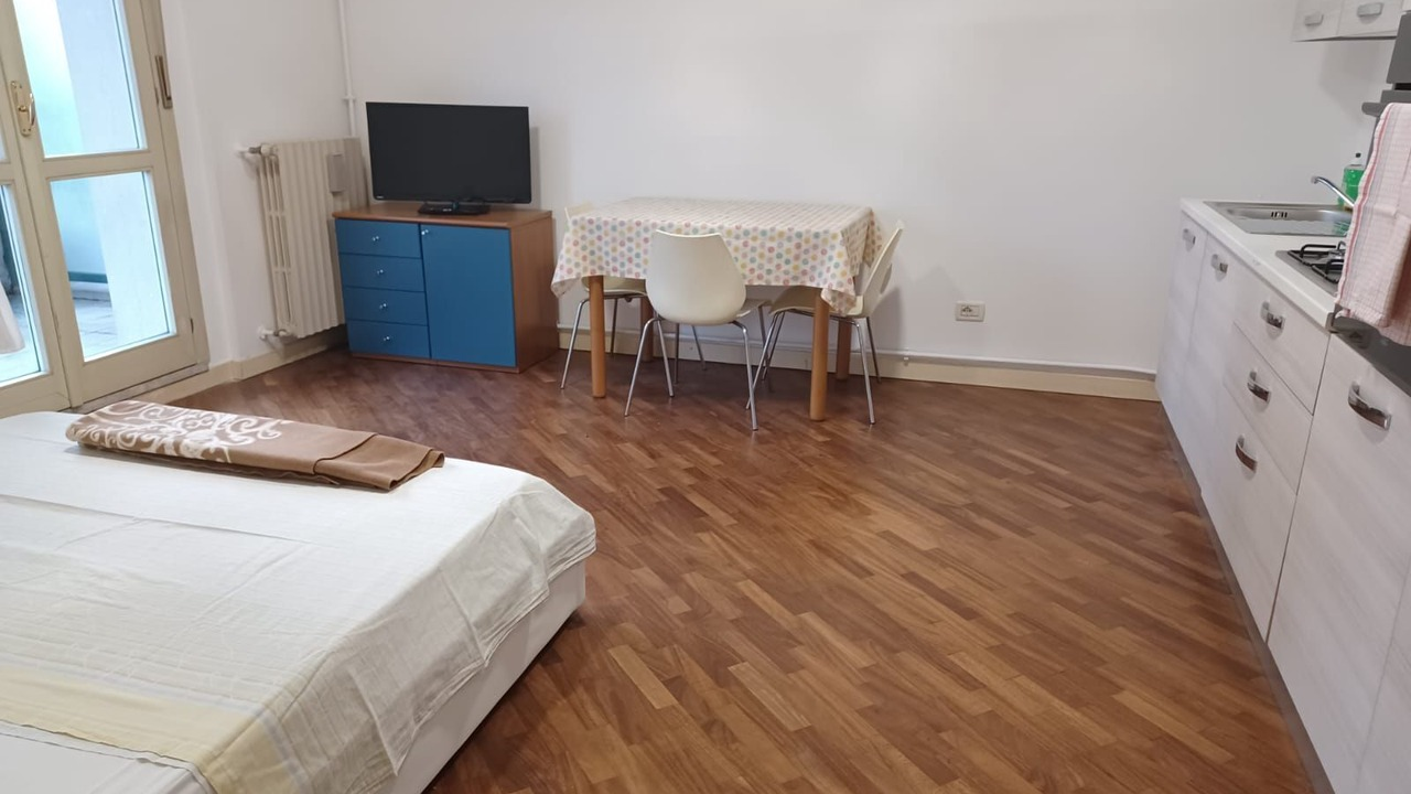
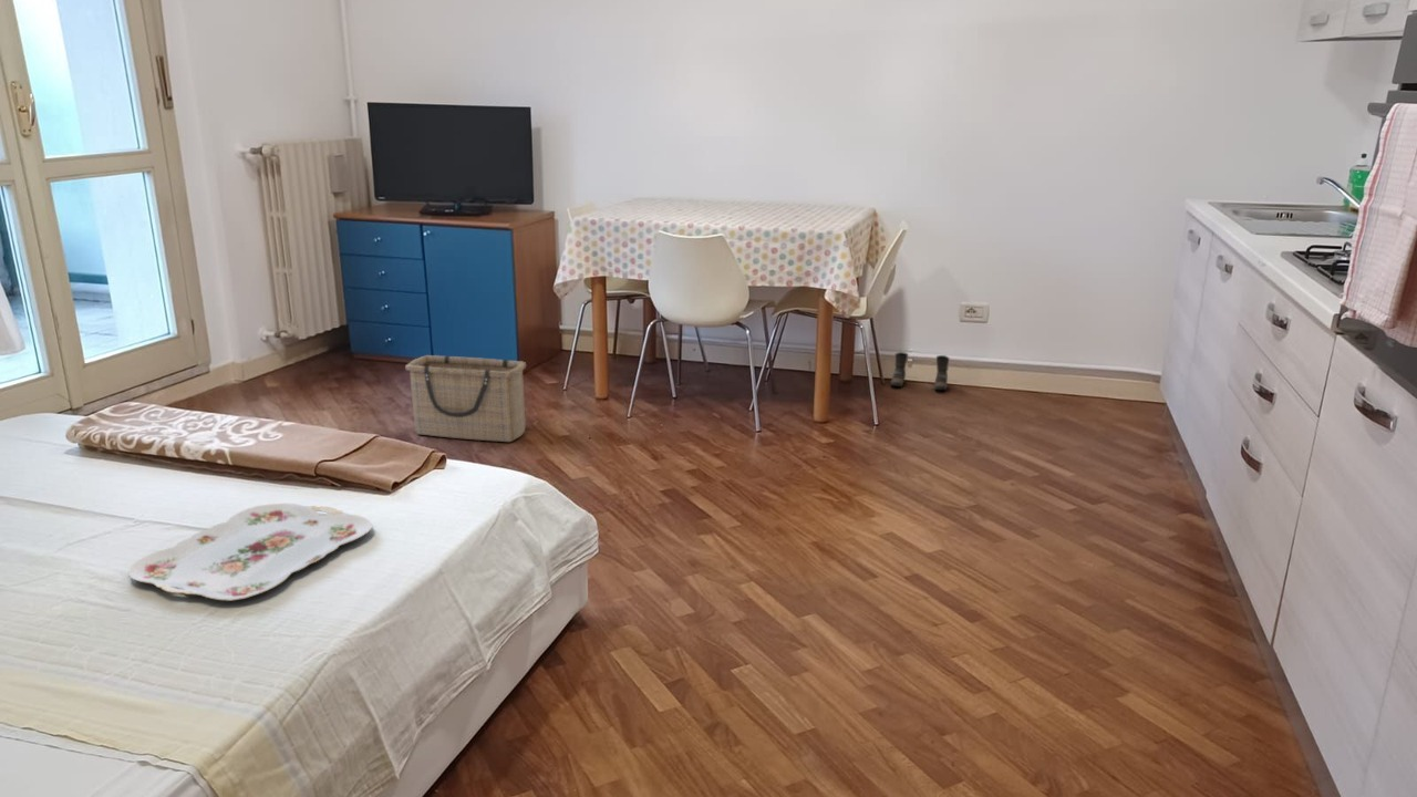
+ serving tray [127,503,374,602]
+ boots [890,351,950,391]
+ basket [404,354,527,443]
